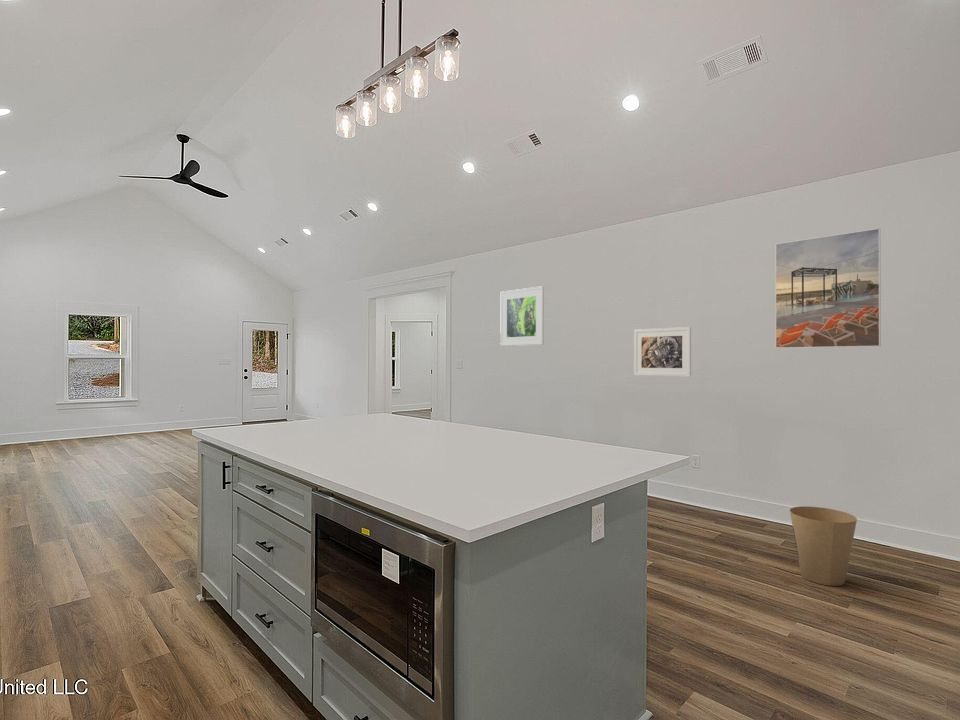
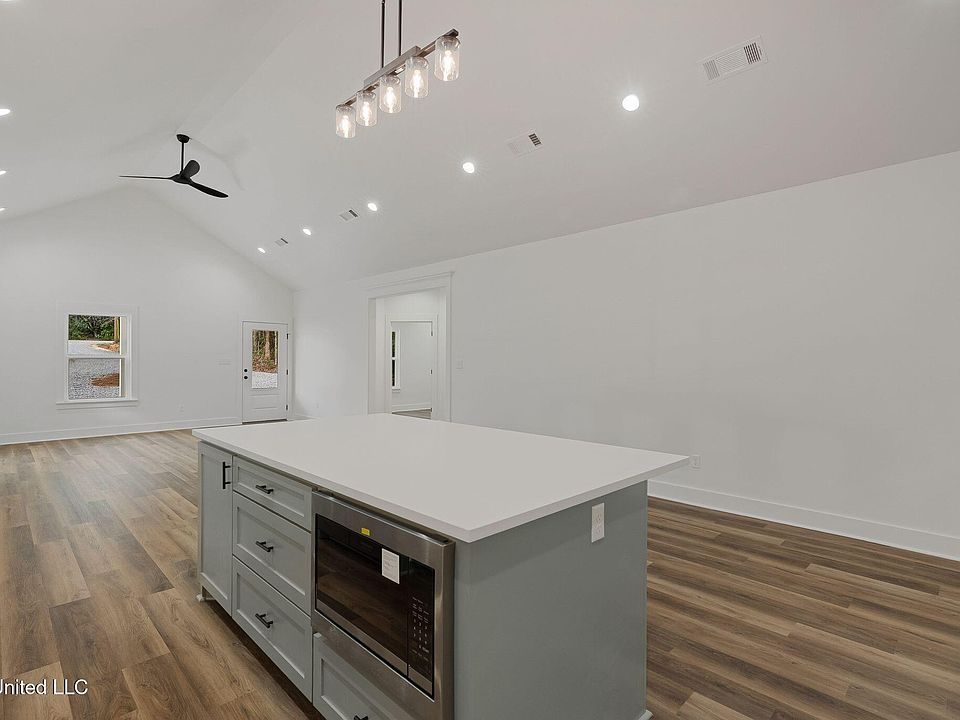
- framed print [633,326,692,378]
- trash can [789,506,858,587]
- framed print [499,285,545,347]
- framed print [774,227,882,349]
